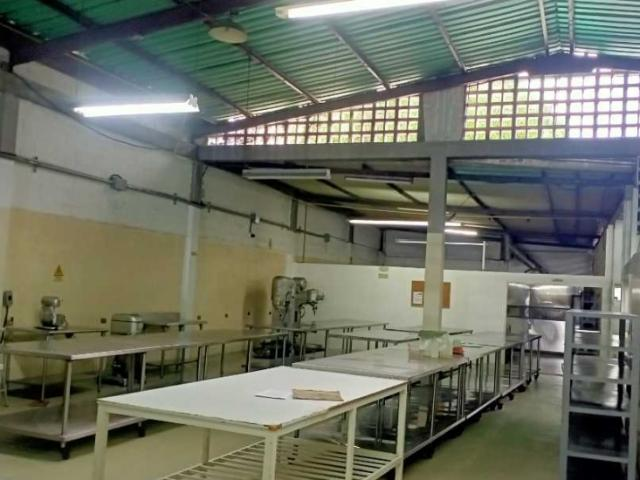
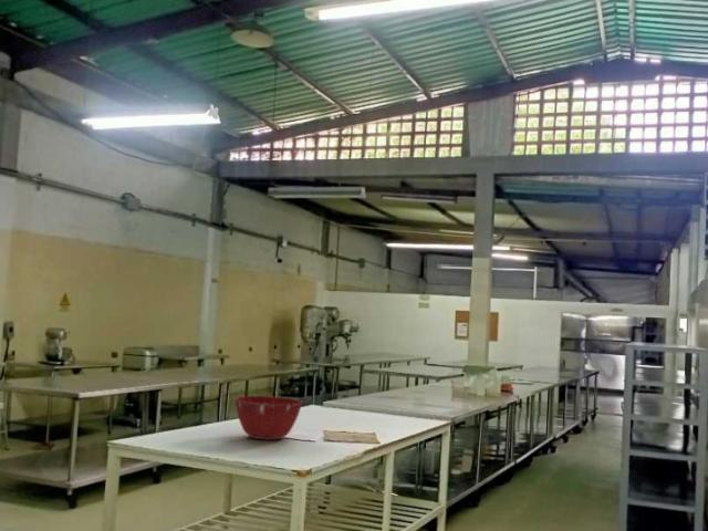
+ mixing bowl [233,395,304,441]
